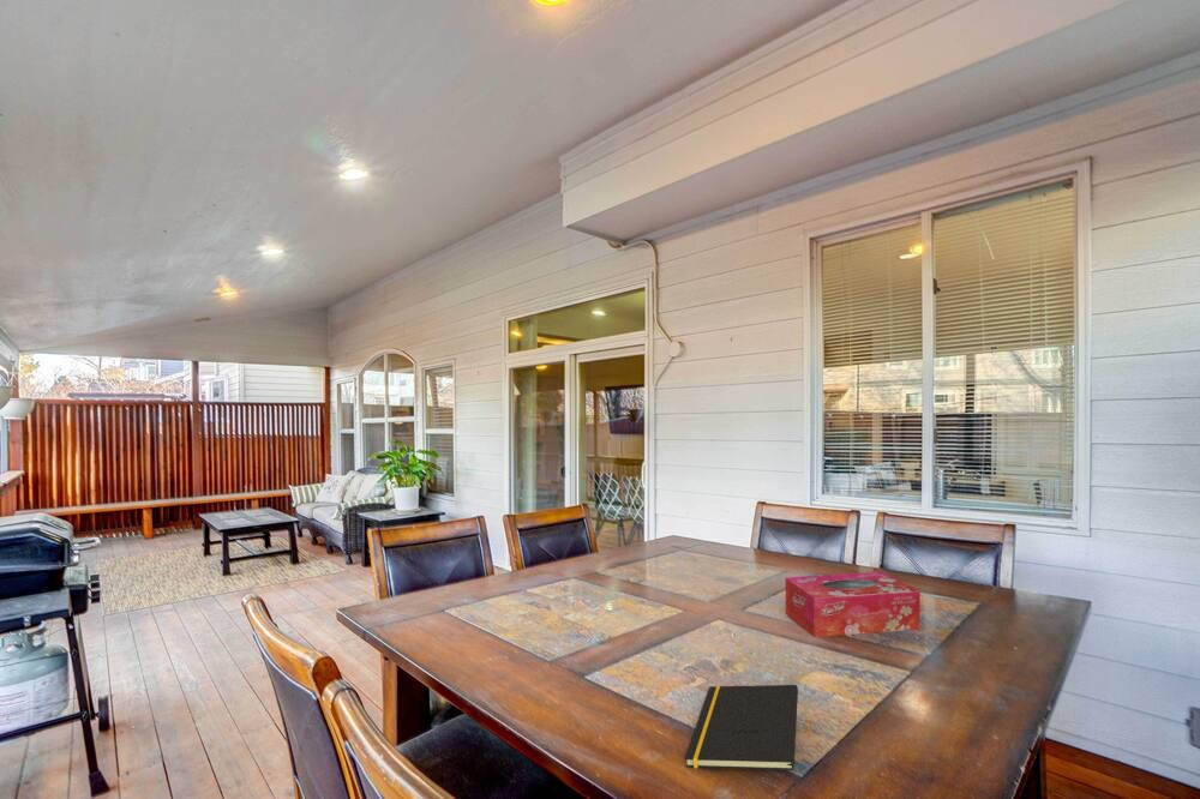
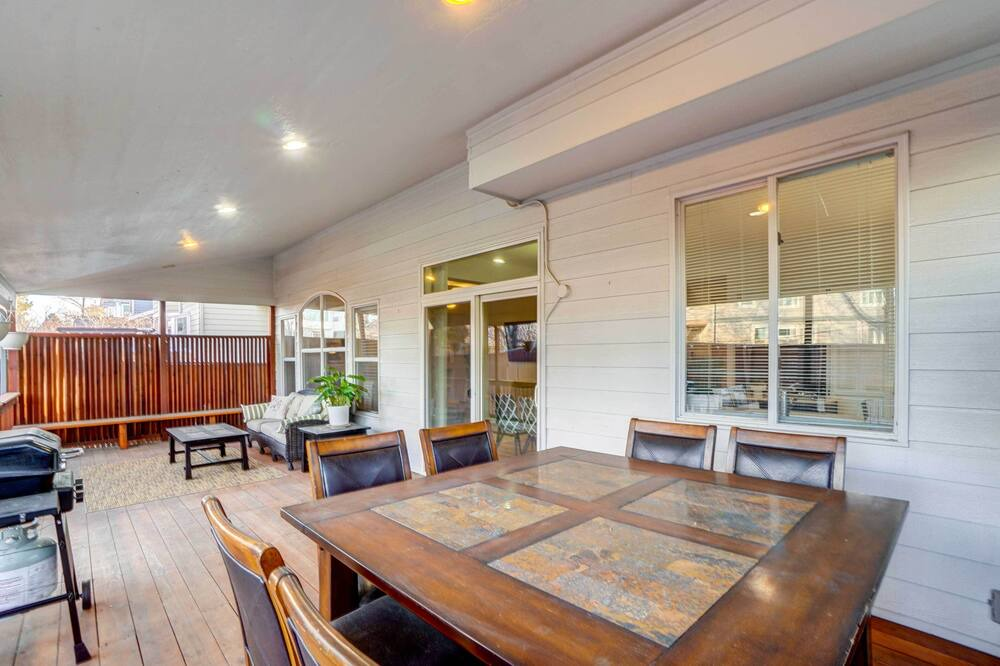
- tissue box [785,571,922,638]
- notepad [684,684,799,771]
